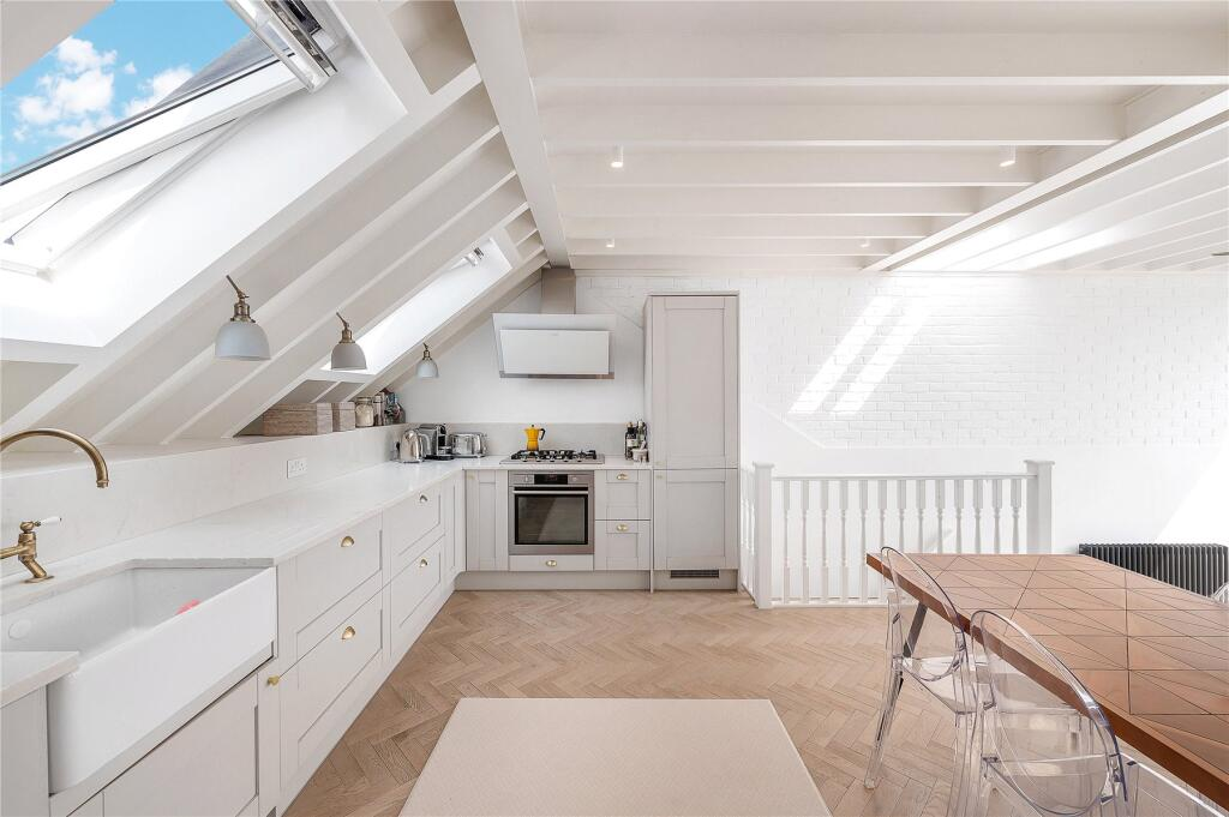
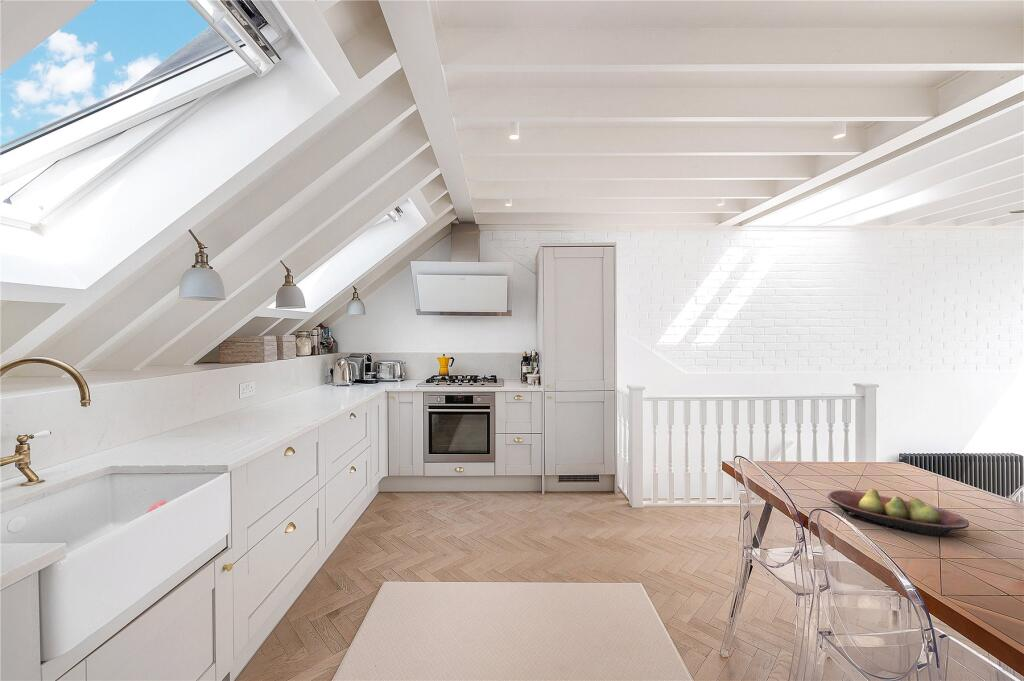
+ fruit bowl [827,488,970,537]
